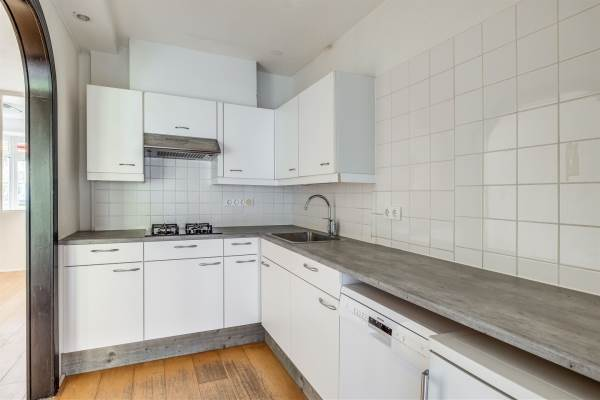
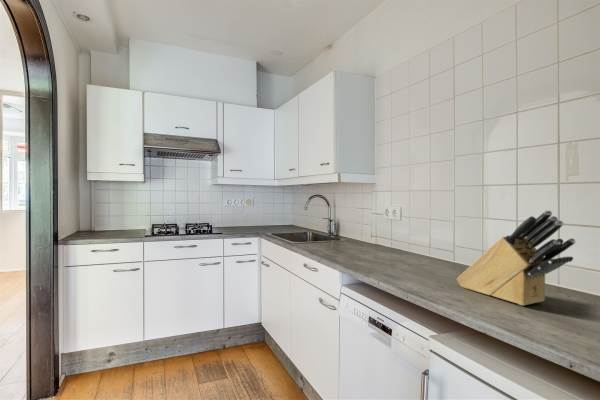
+ knife block [456,209,577,307]
